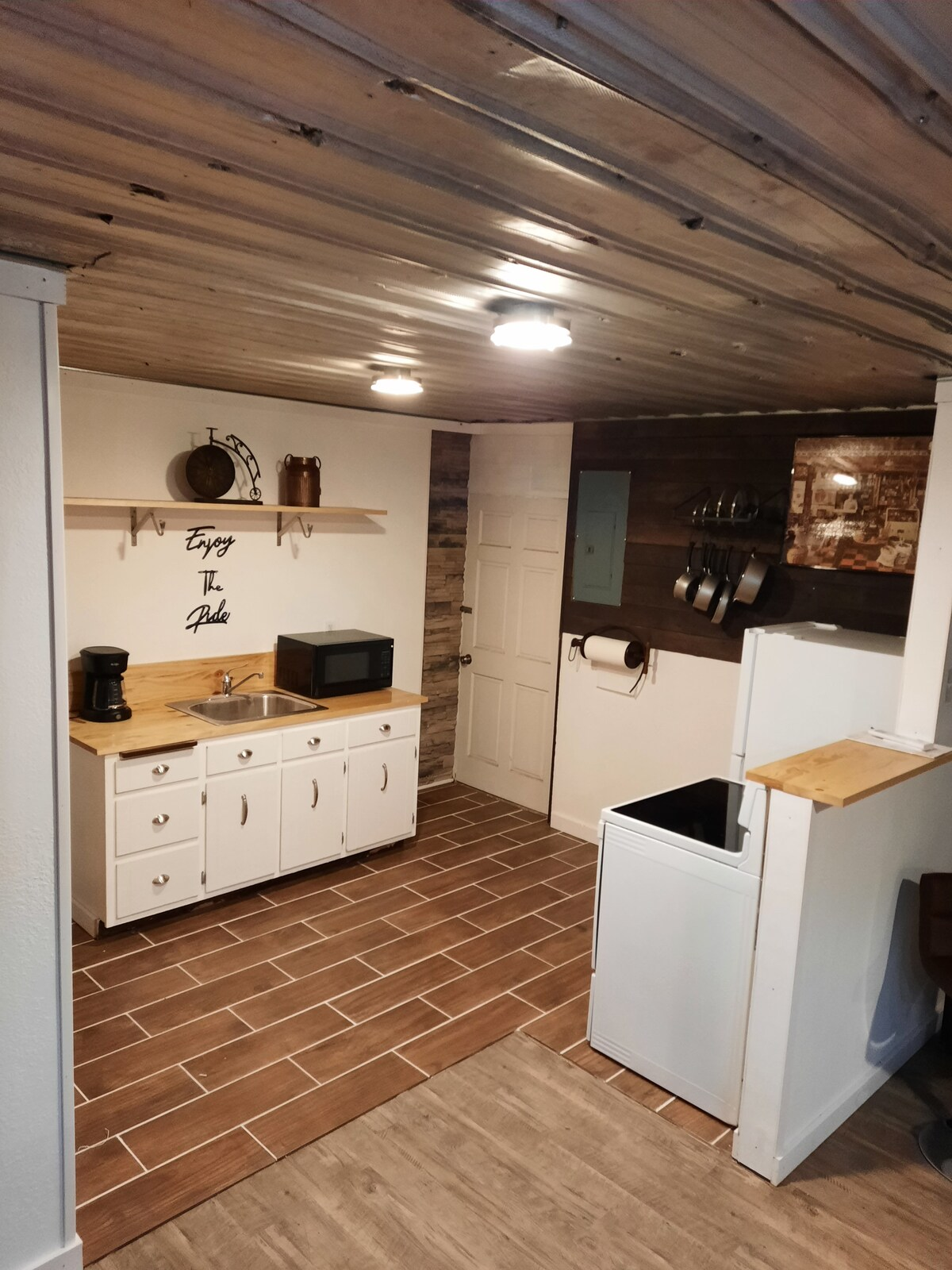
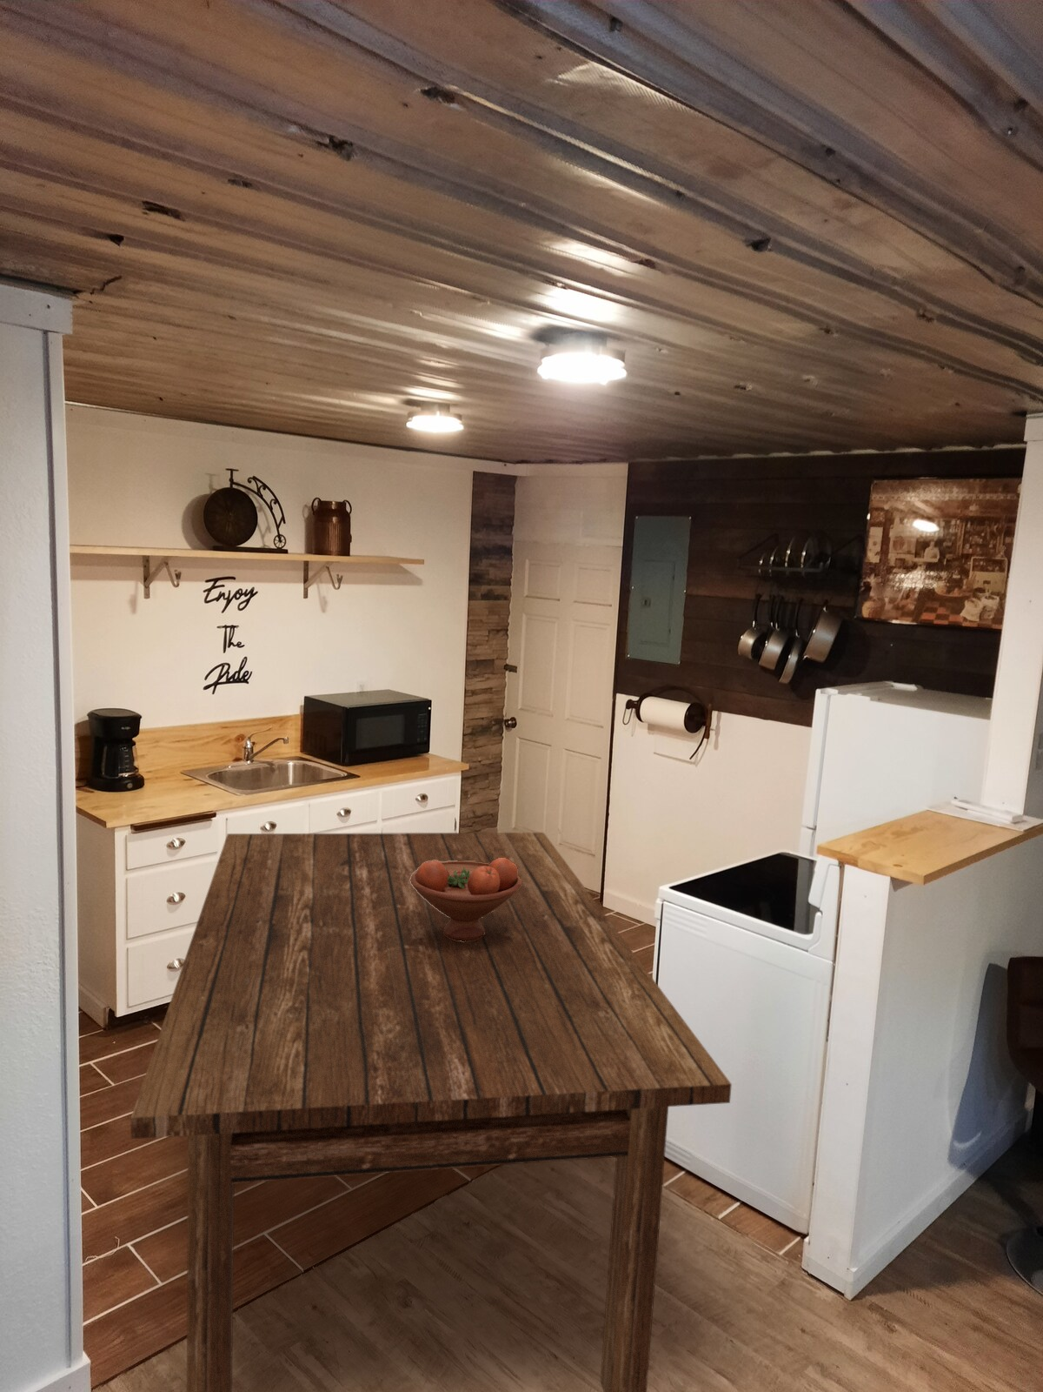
+ fruit bowl [410,858,522,942]
+ dining table [130,832,733,1392]
